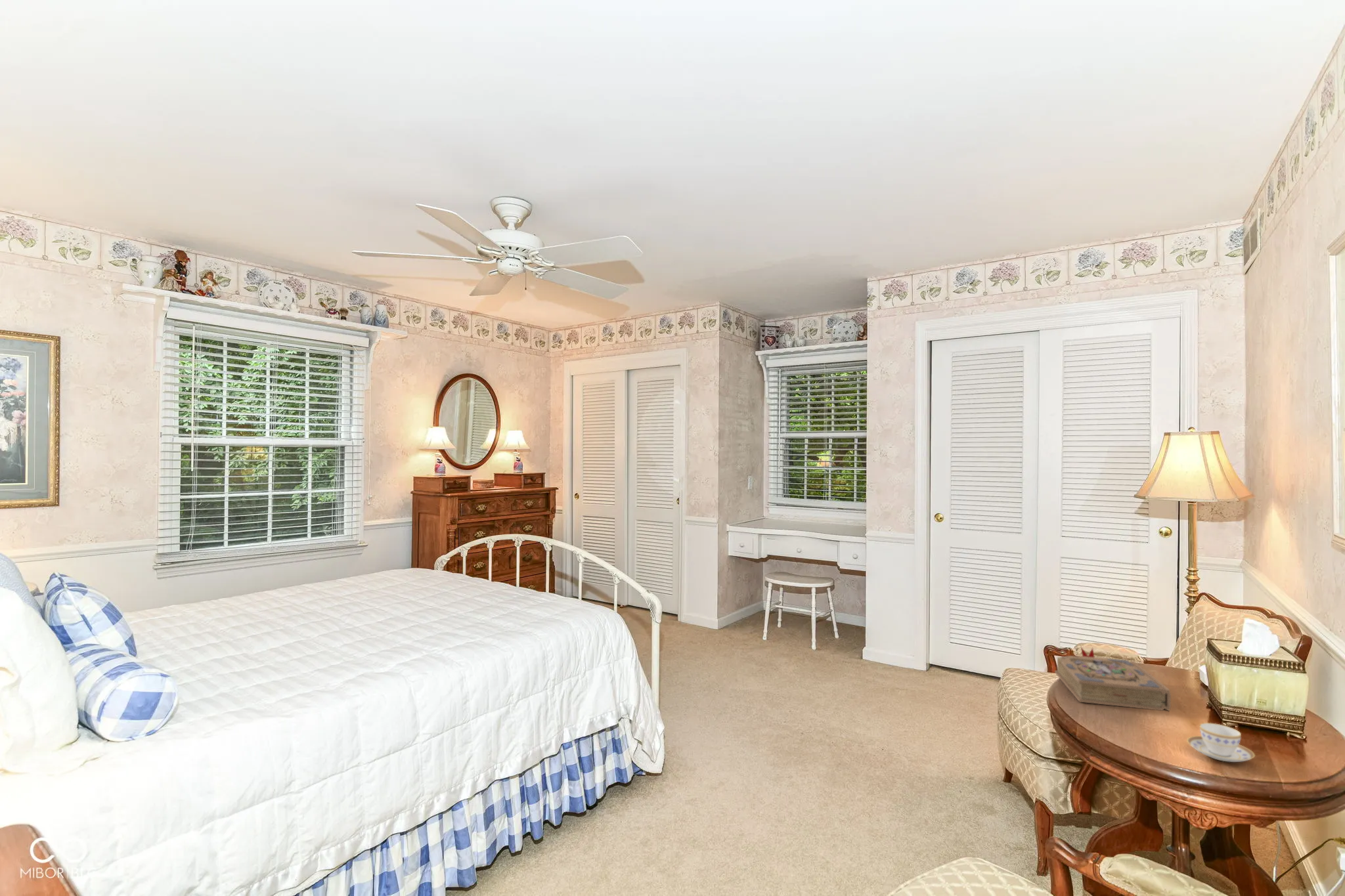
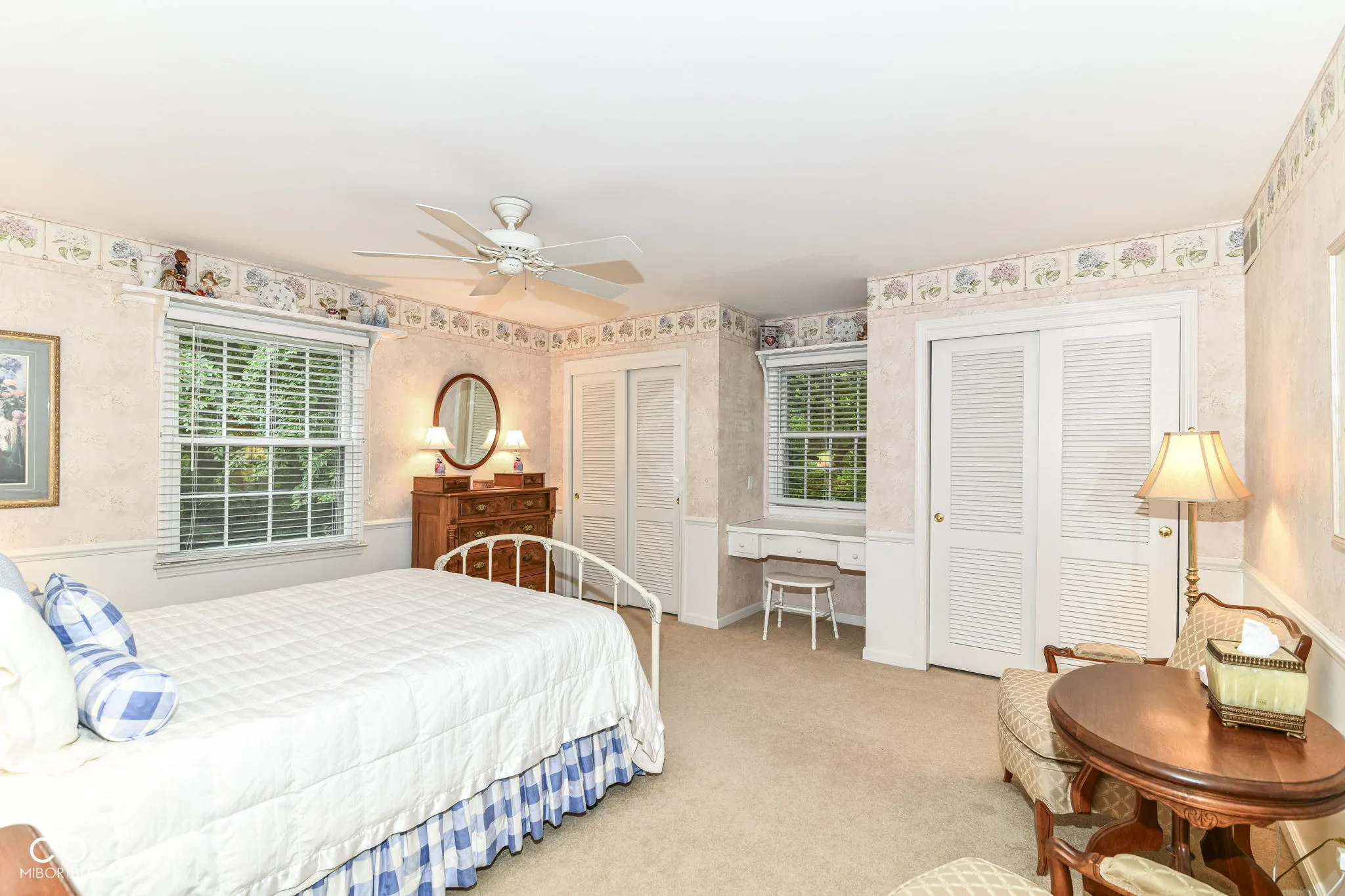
- teacup [1186,722,1256,763]
- book [1054,647,1172,712]
